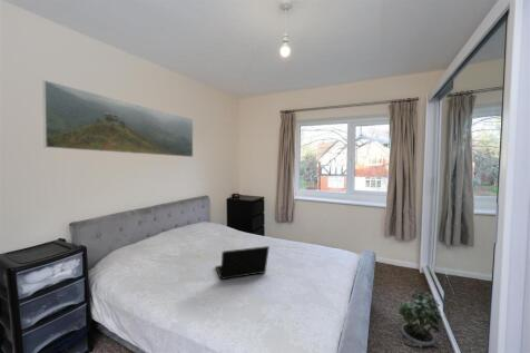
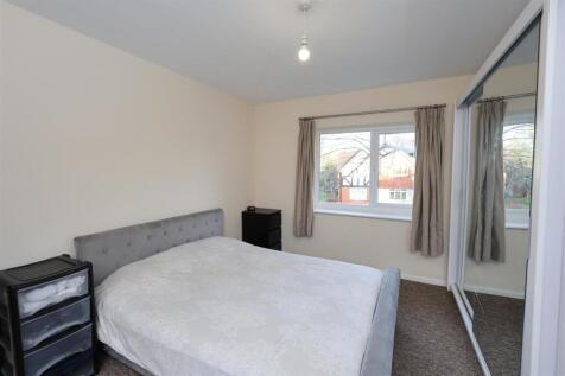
- potted plant [398,290,443,350]
- laptop [215,245,271,281]
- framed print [41,79,194,158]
